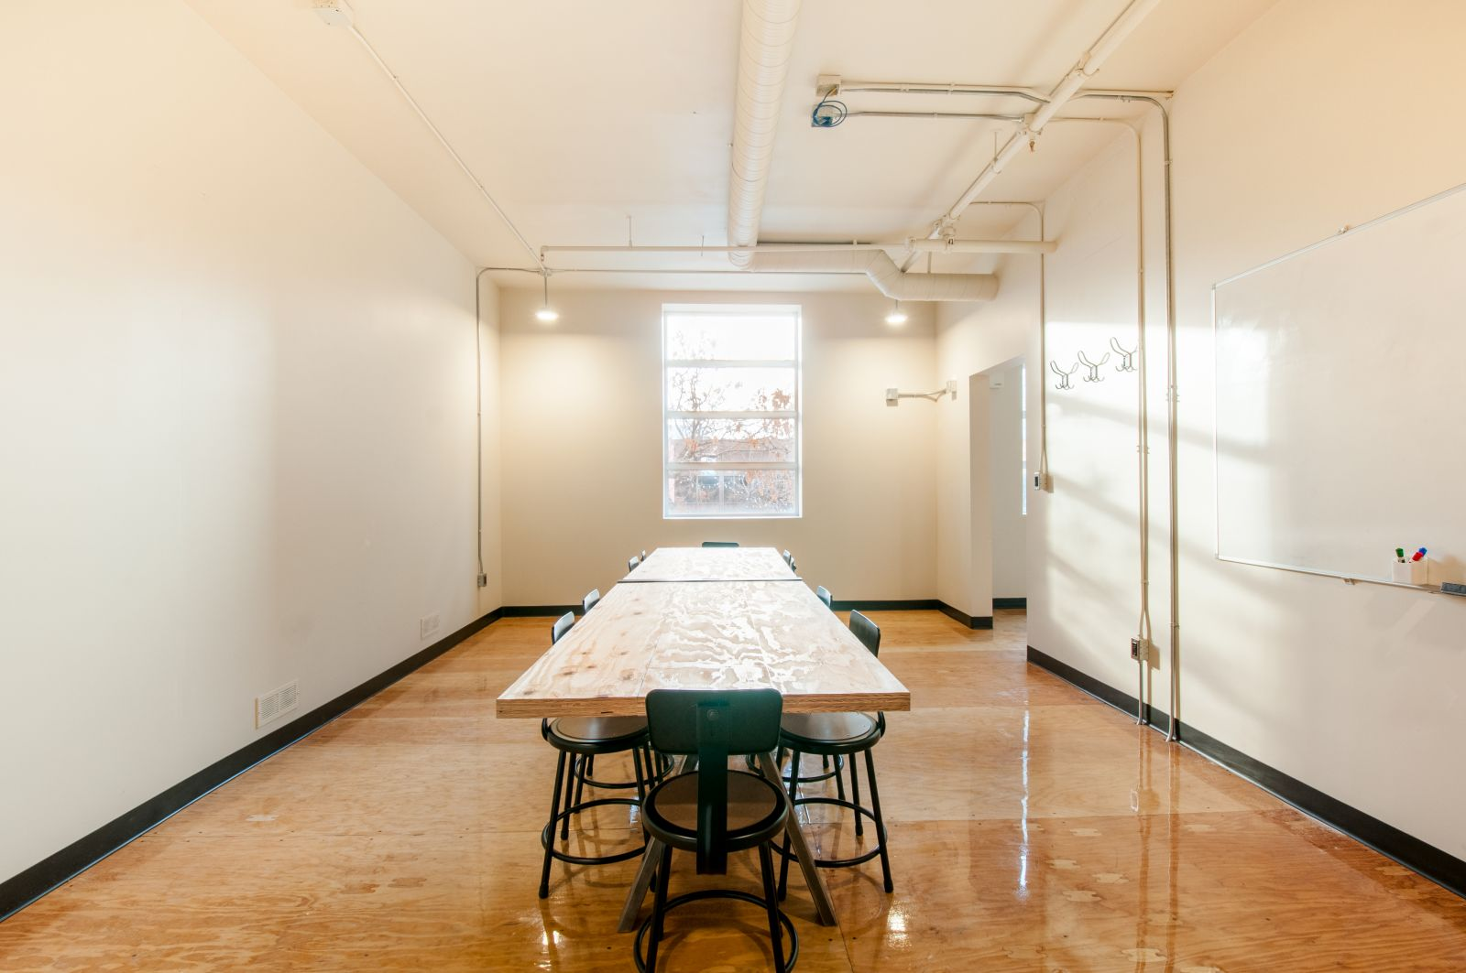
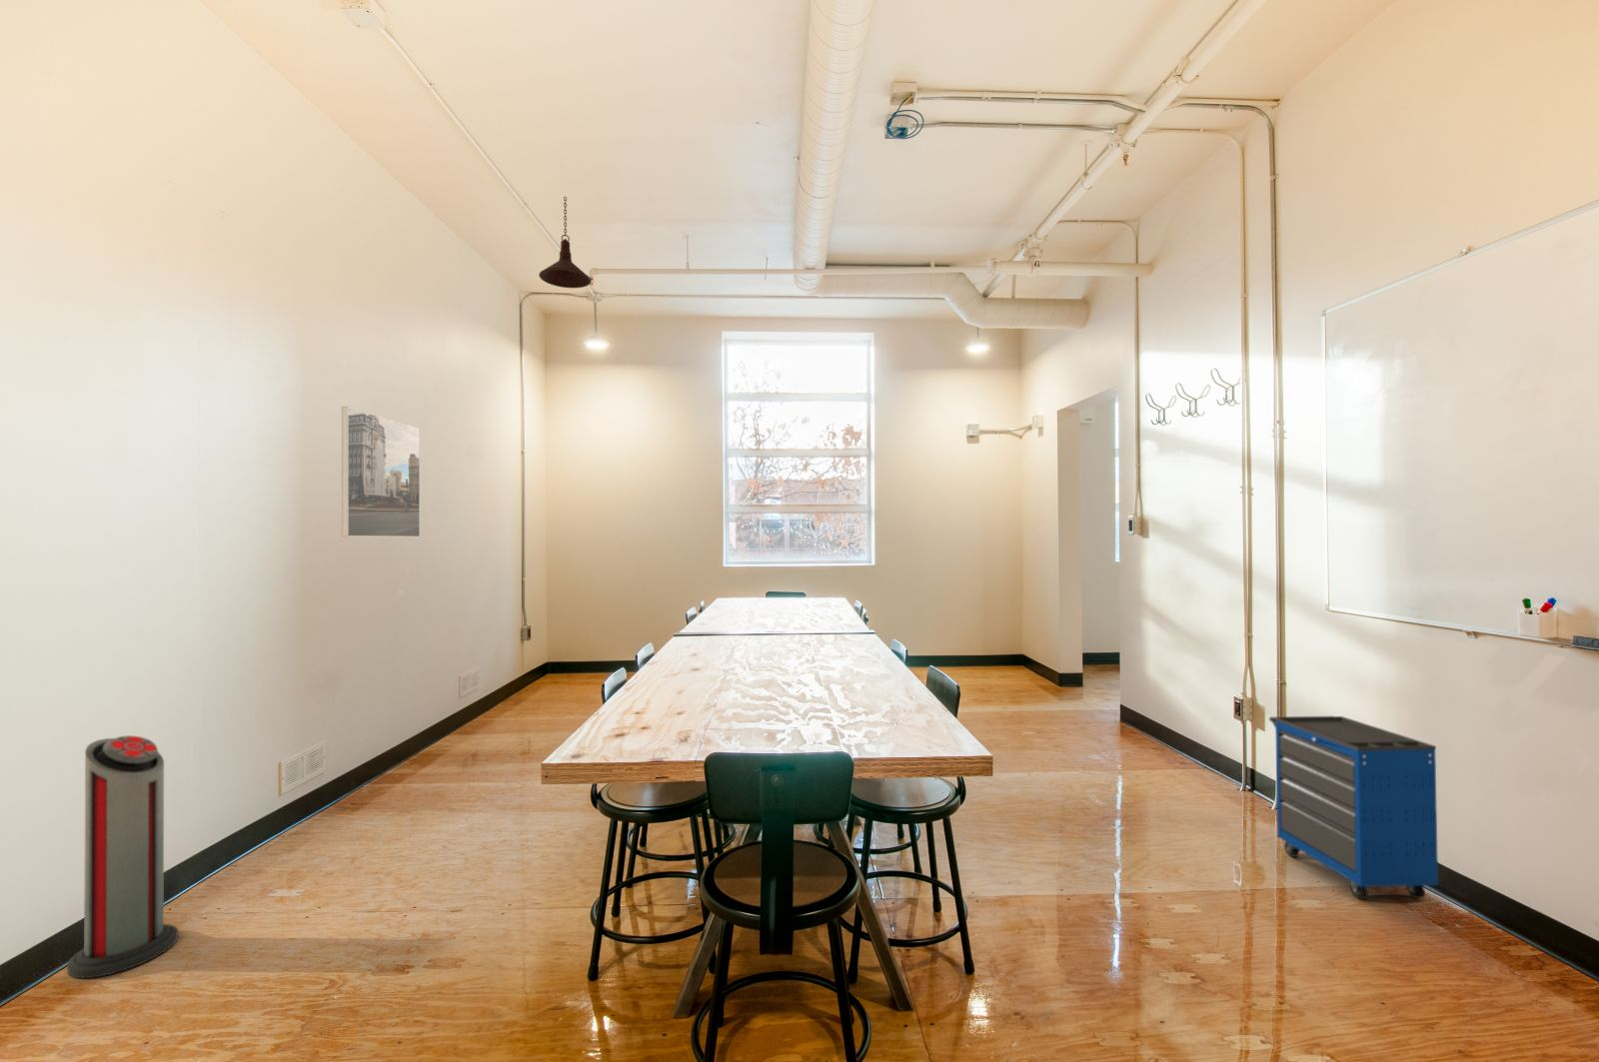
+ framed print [341,405,421,538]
+ cabinet [1268,716,1439,900]
+ air purifier [66,735,179,980]
+ pendant light [538,196,593,289]
